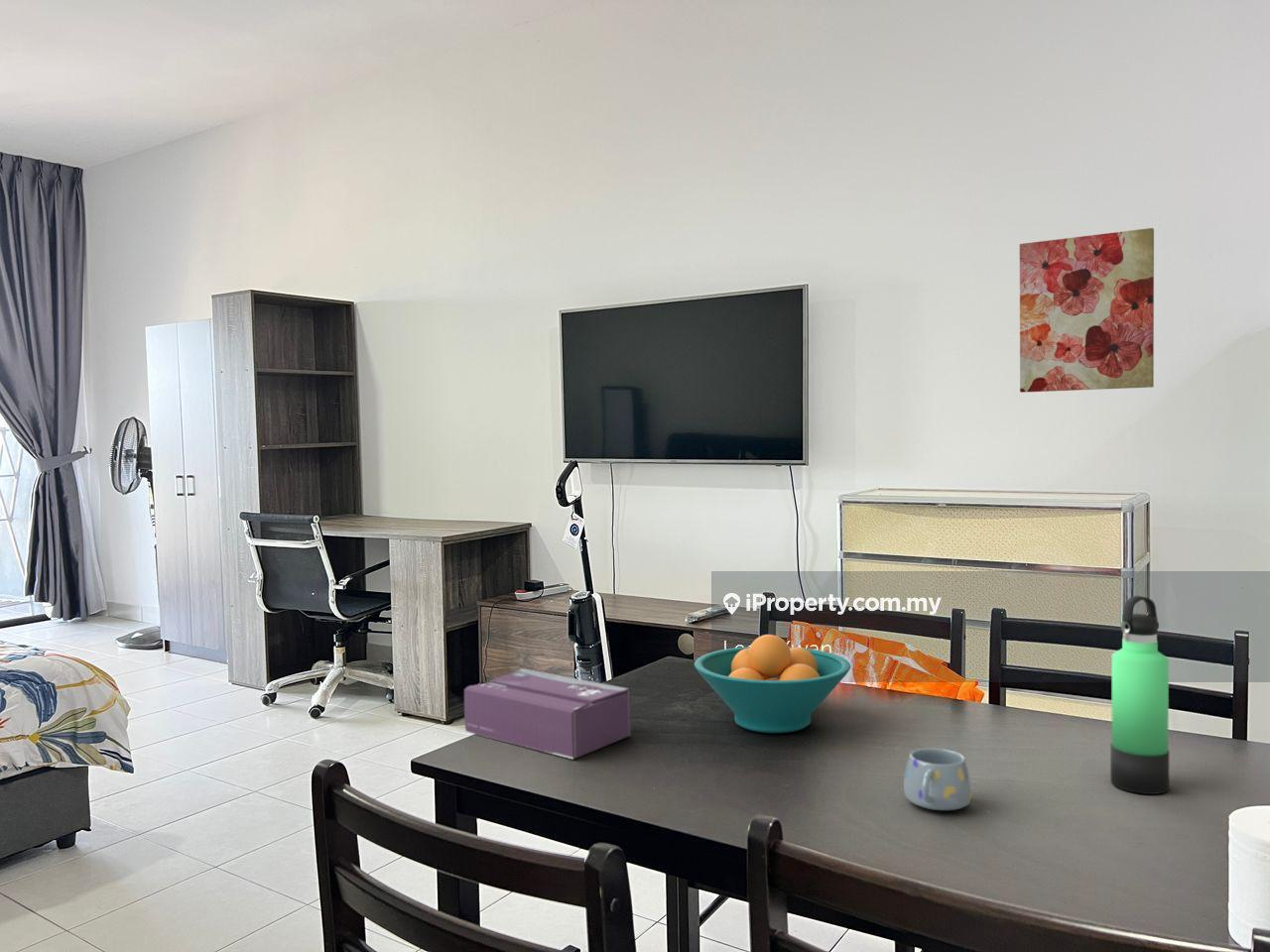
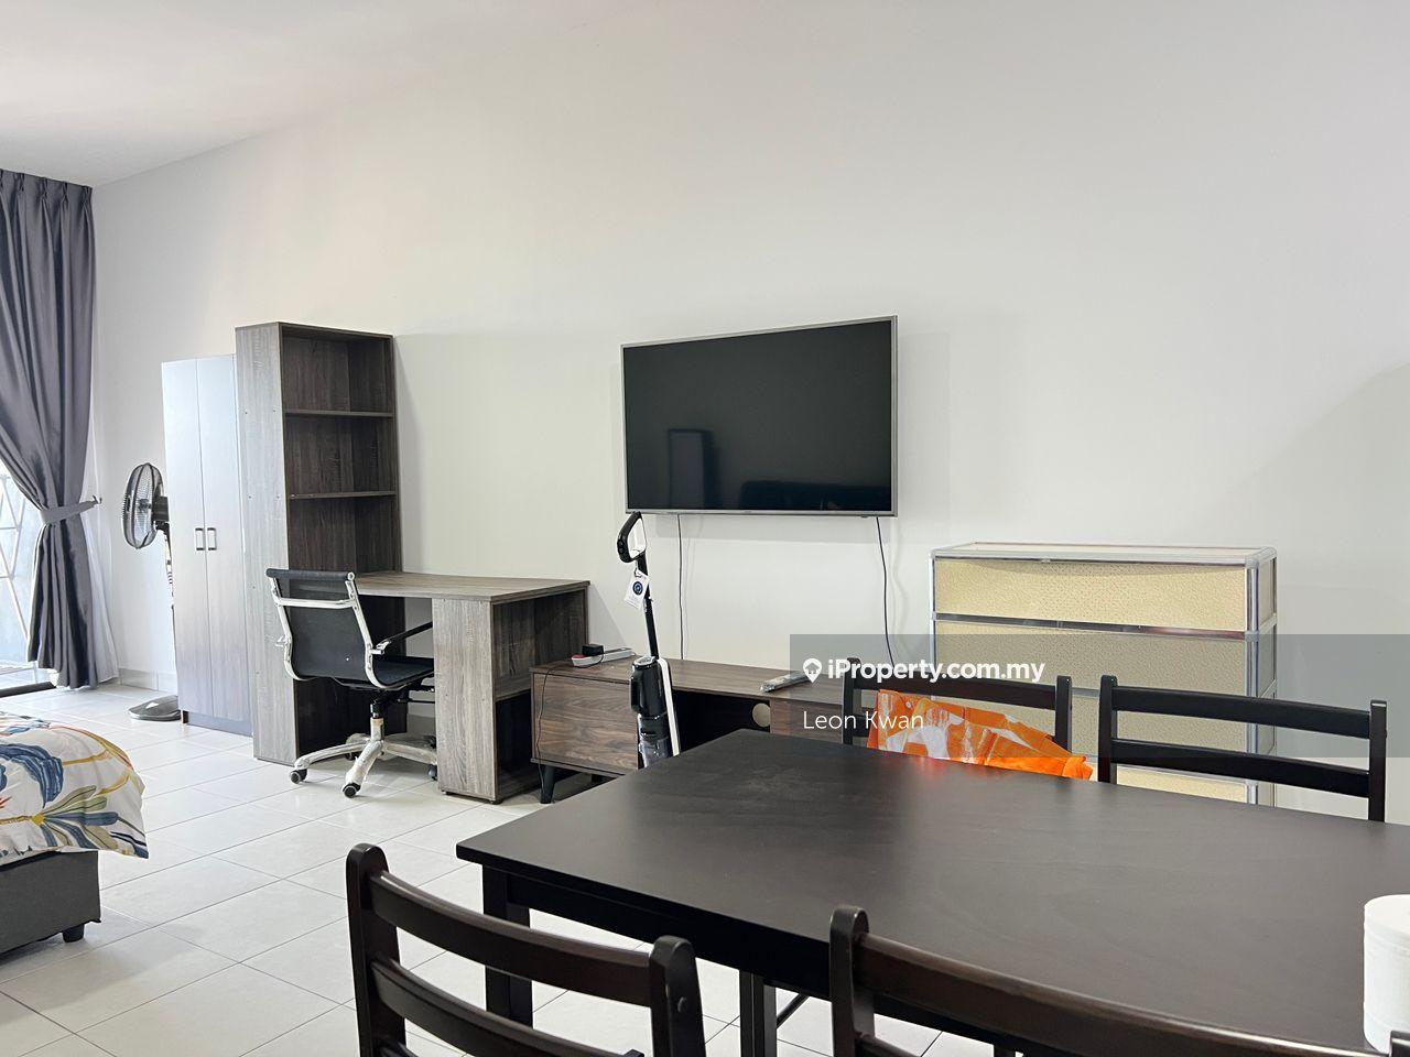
- thermos bottle [1109,595,1170,795]
- tissue box [463,667,632,761]
- wall art [1019,227,1155,394]
- mug [903,747,973,811]
- fruit bowl [694,634,851,734]
